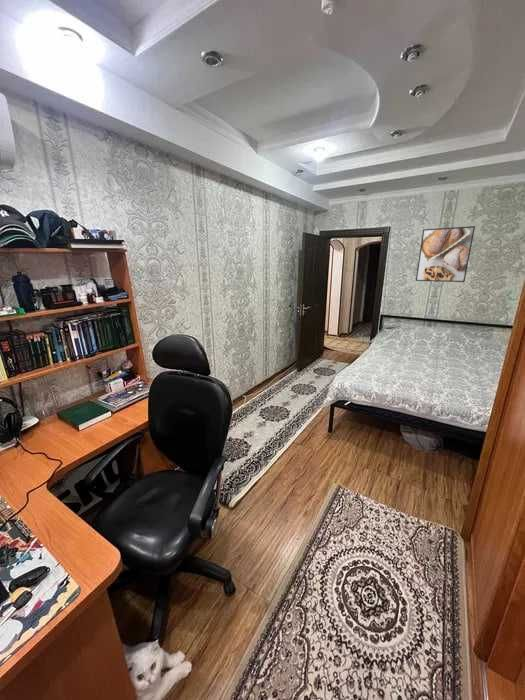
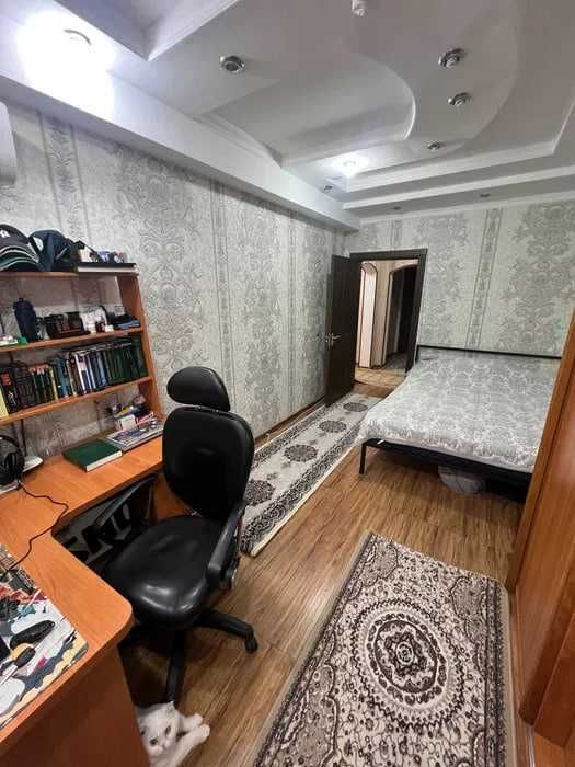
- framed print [415,225,476,283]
